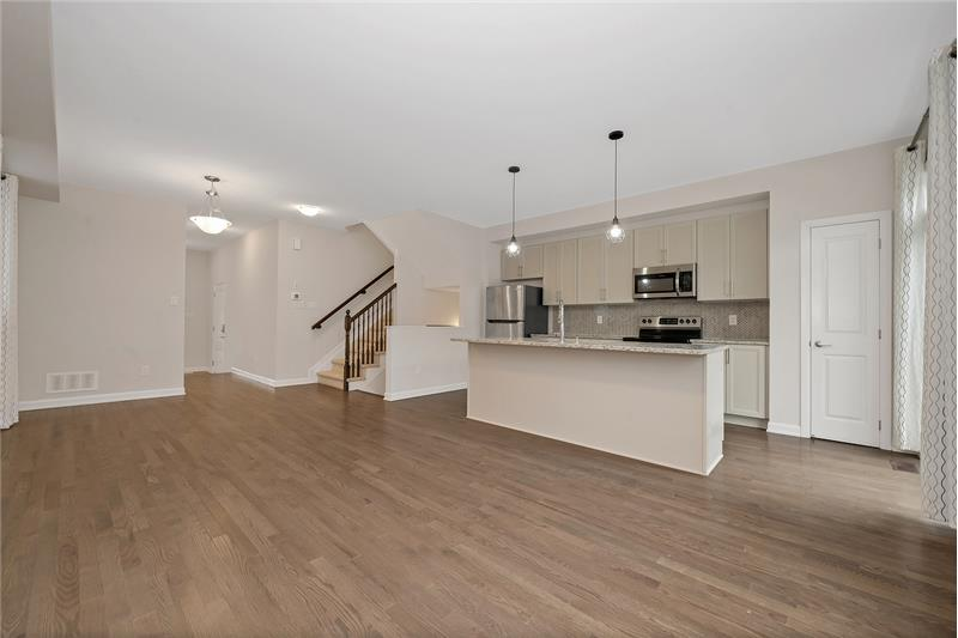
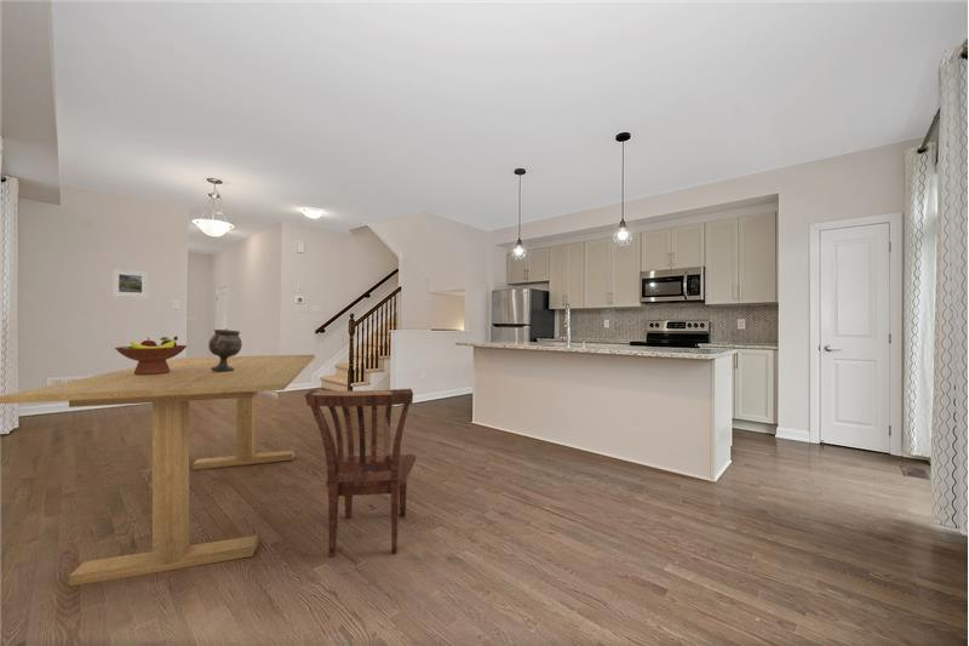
+ dining chair [304,388,417,559]
+ goblet [207,328,243,371]
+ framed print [111,268,149,298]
+ fruit bowl [114,335,188,375]
+ dining table [0,354,316,587]
